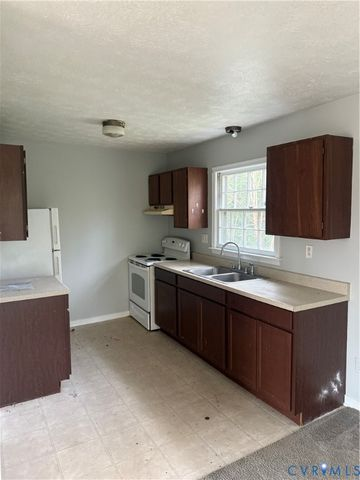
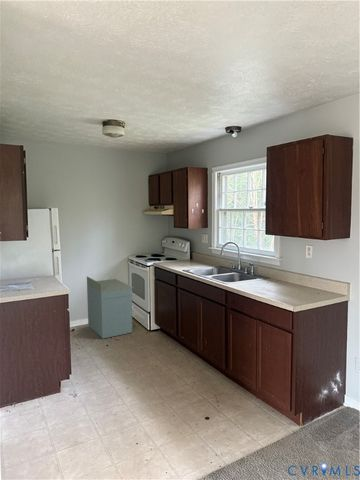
+ storage cabinet [86,275,134,340]
